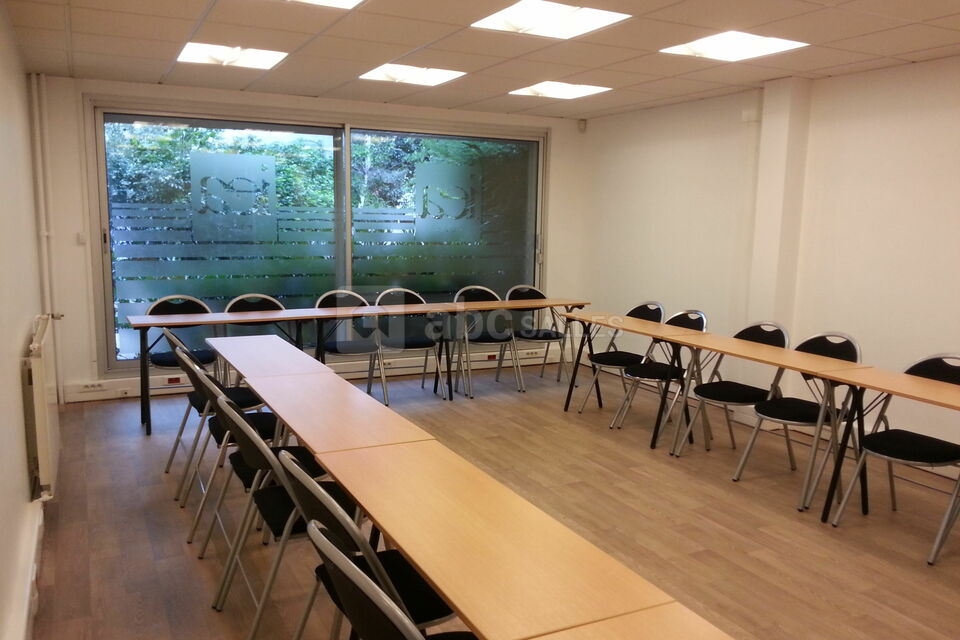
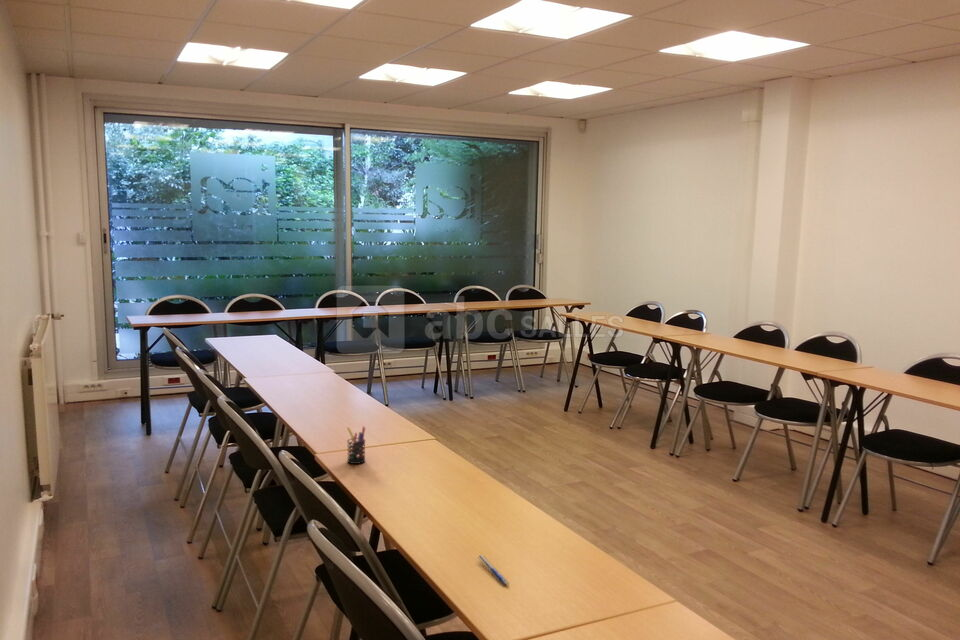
+ pen holder [346,425,366,465]
+ pen [478,554,509,586]
